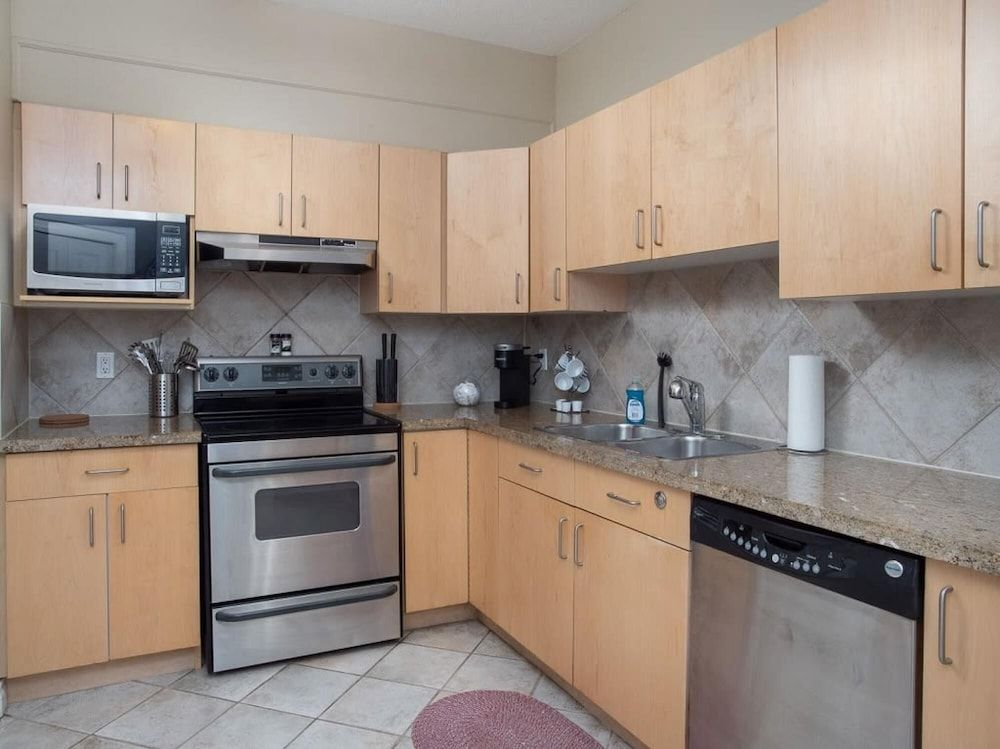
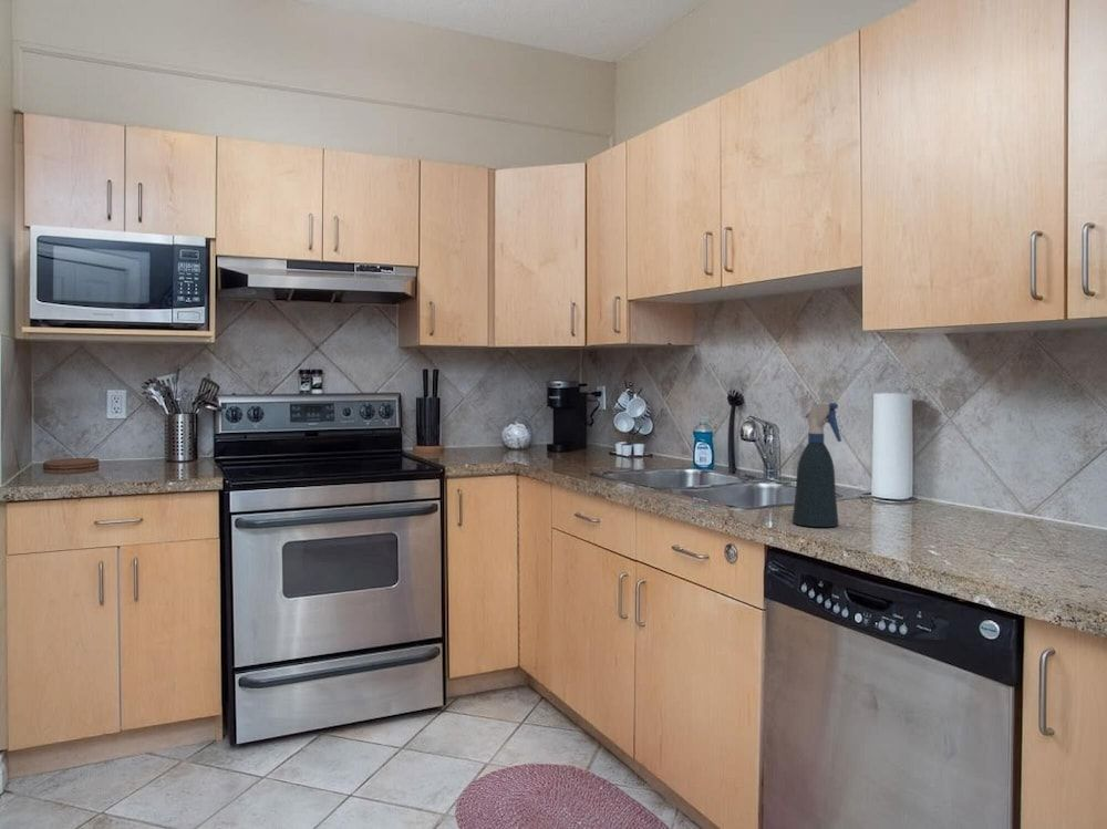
+ spray bottle [792,402,842,528]
